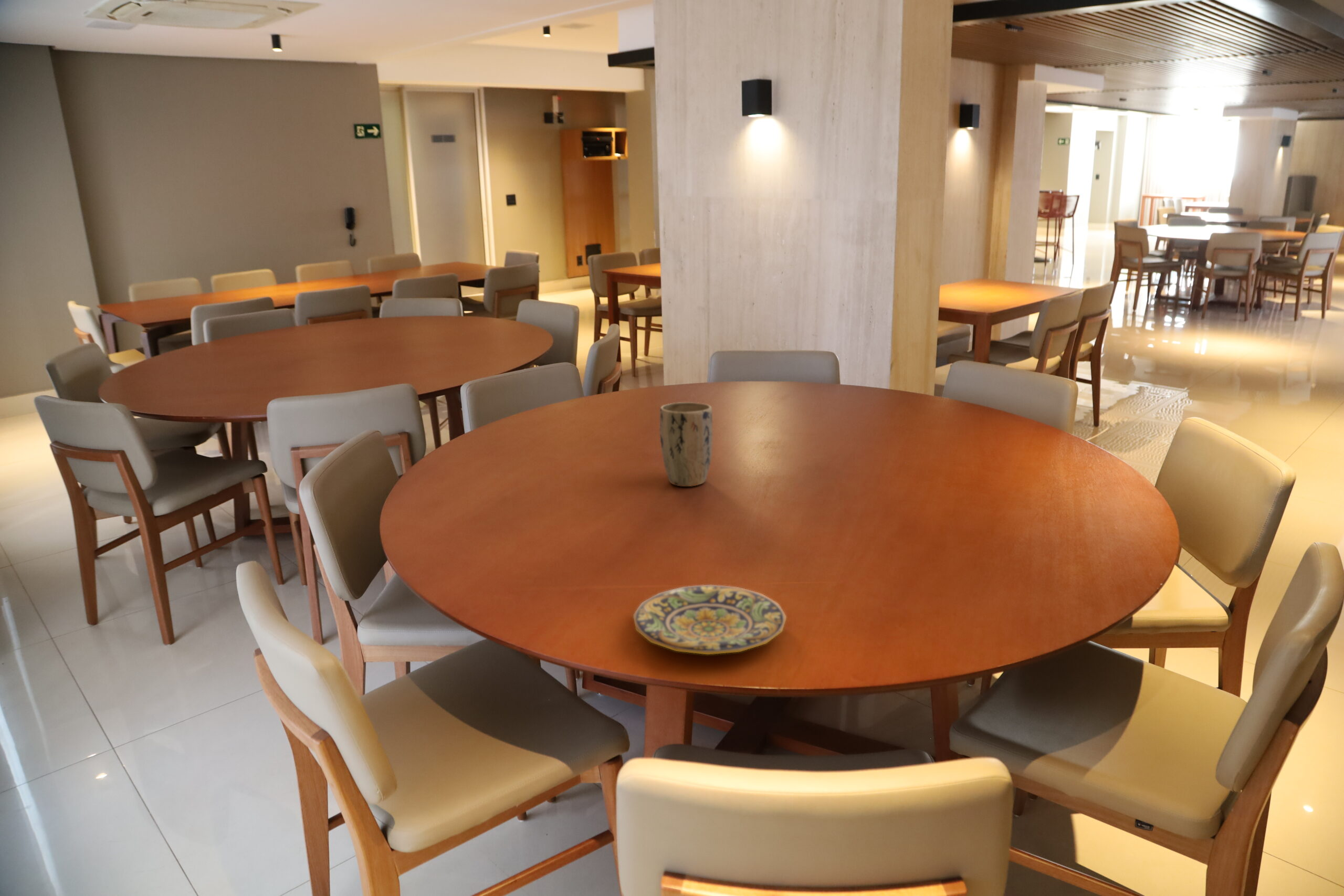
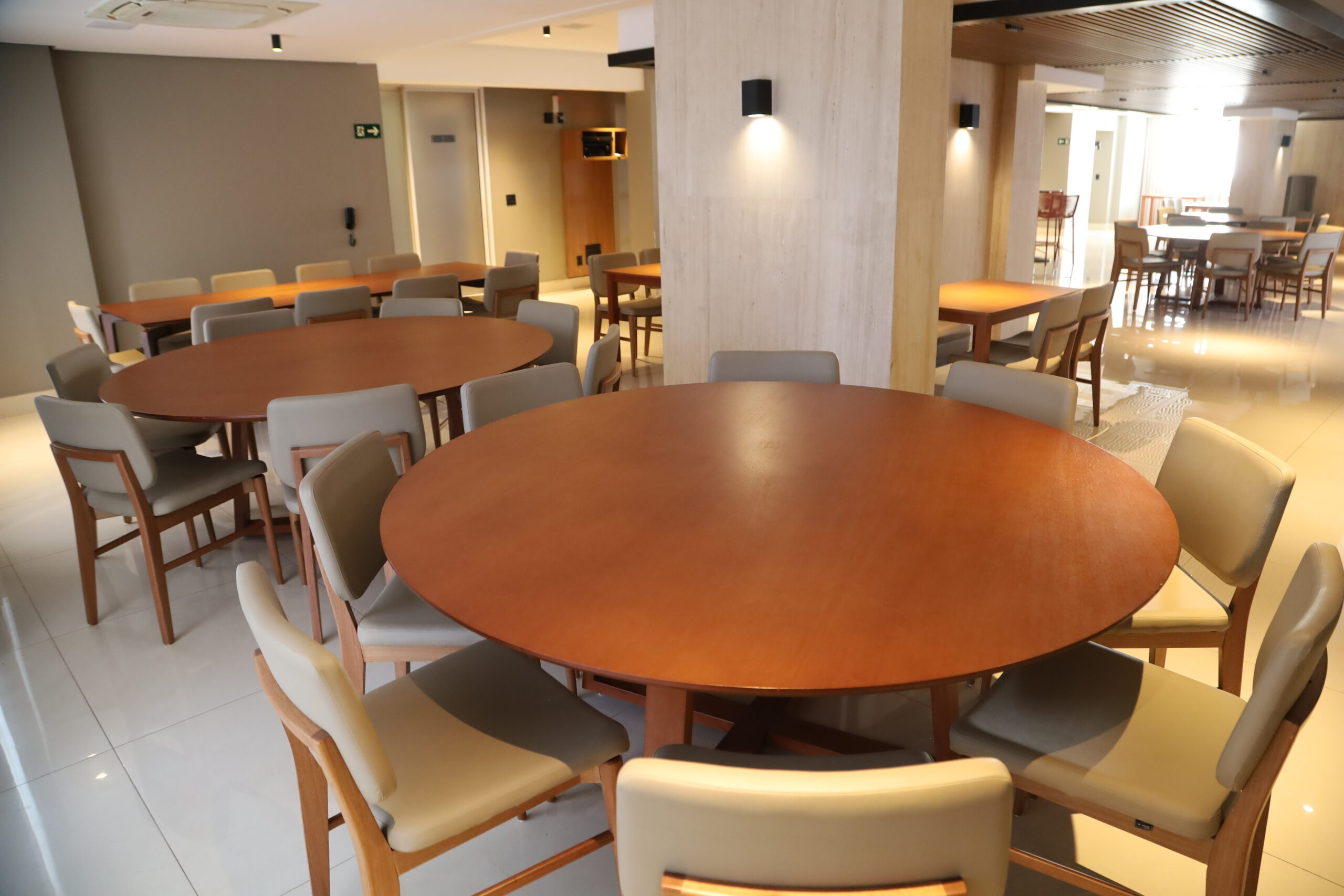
- plate [633,584,787,655]
- plant pot [659,402,713,487]
